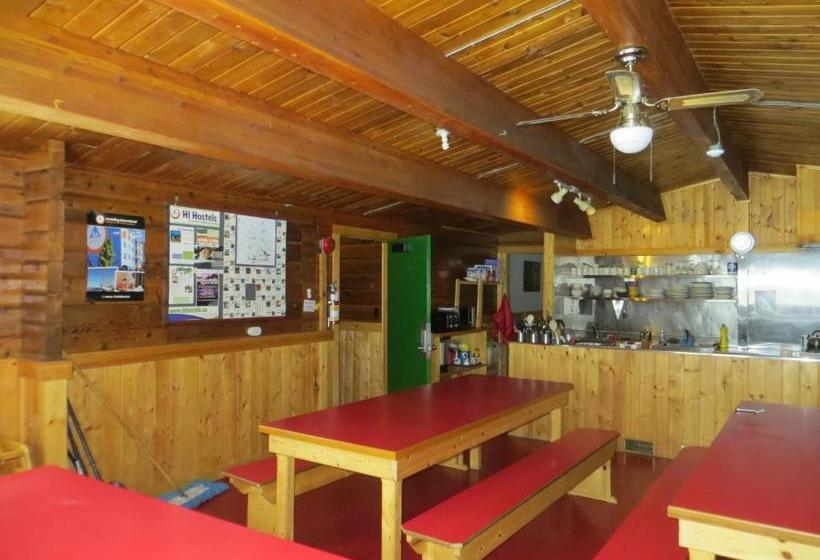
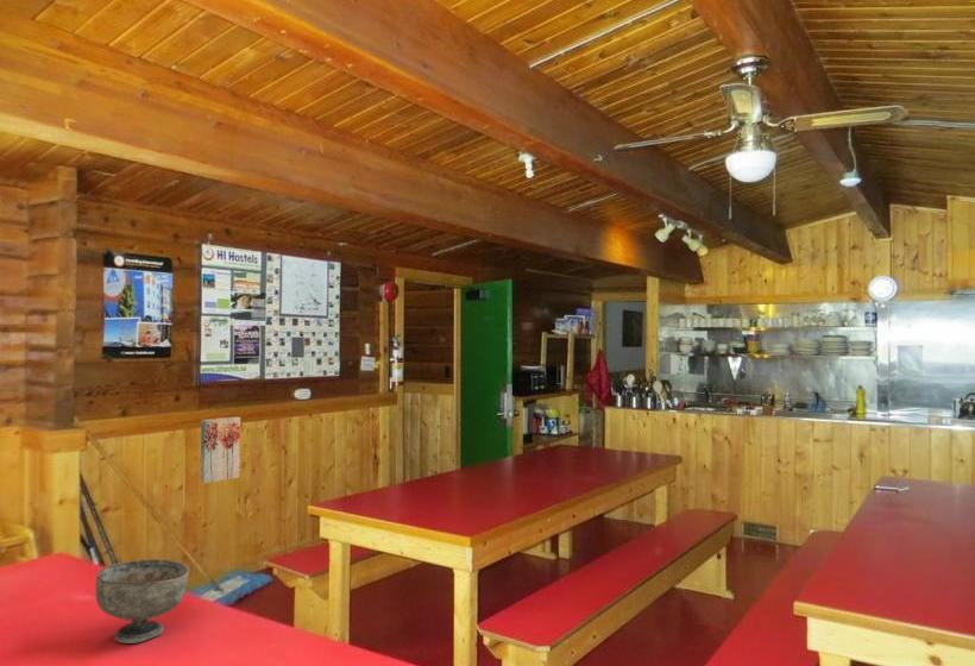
+ wall art [200,415,241,484]
+ bowl [94,558,190,645]
